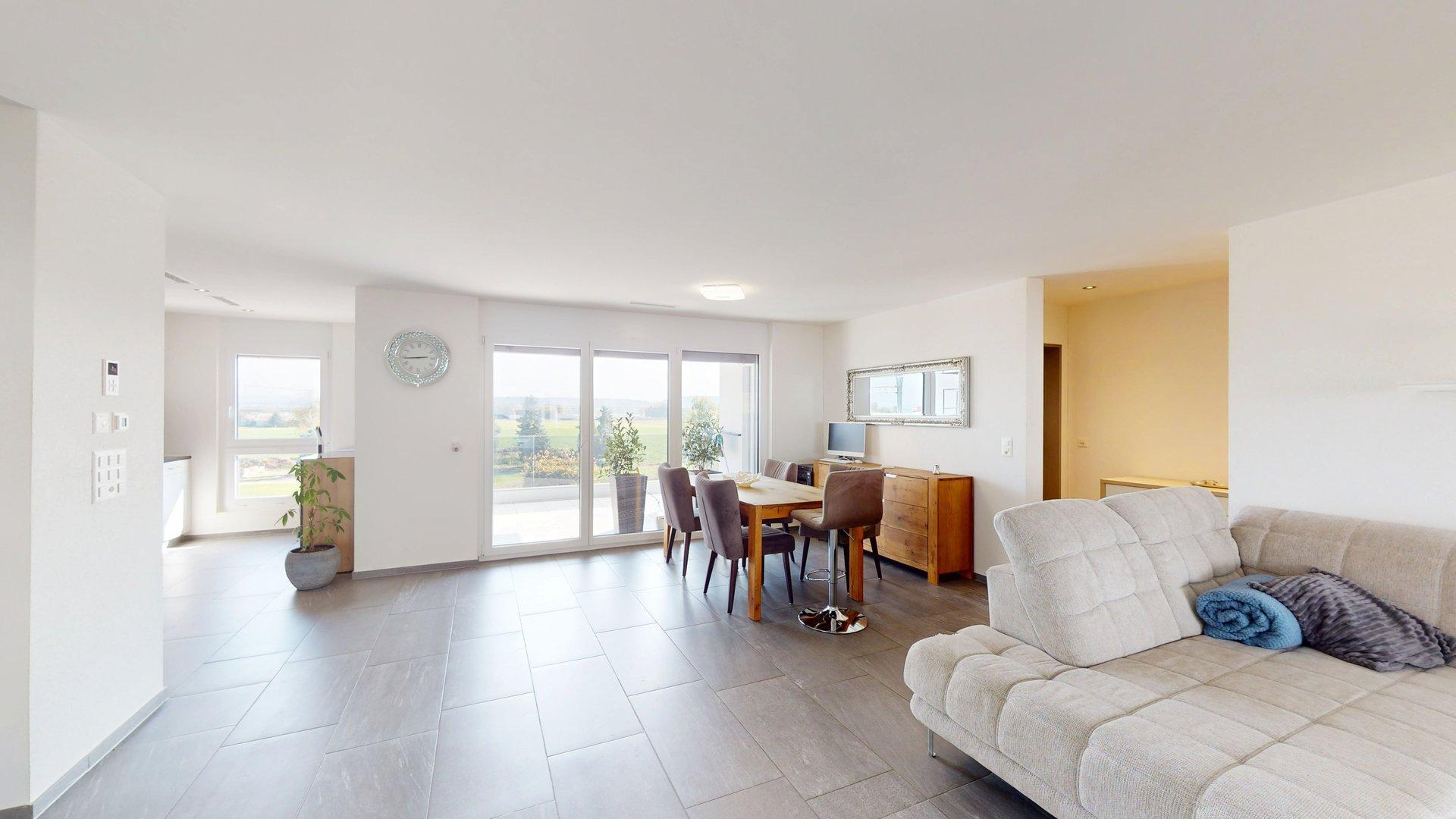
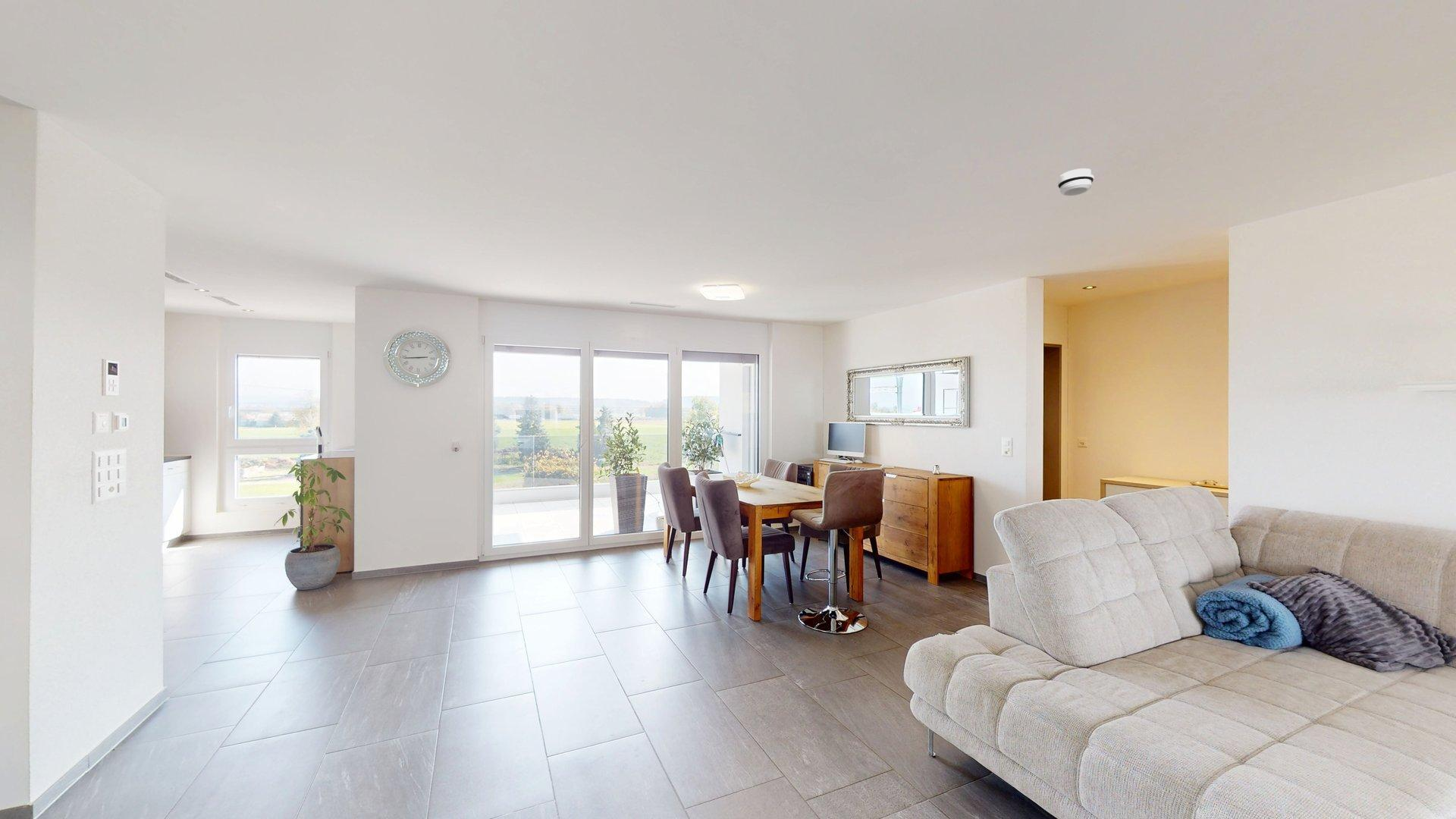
+ smoke detector [1057,168,1094,196]
